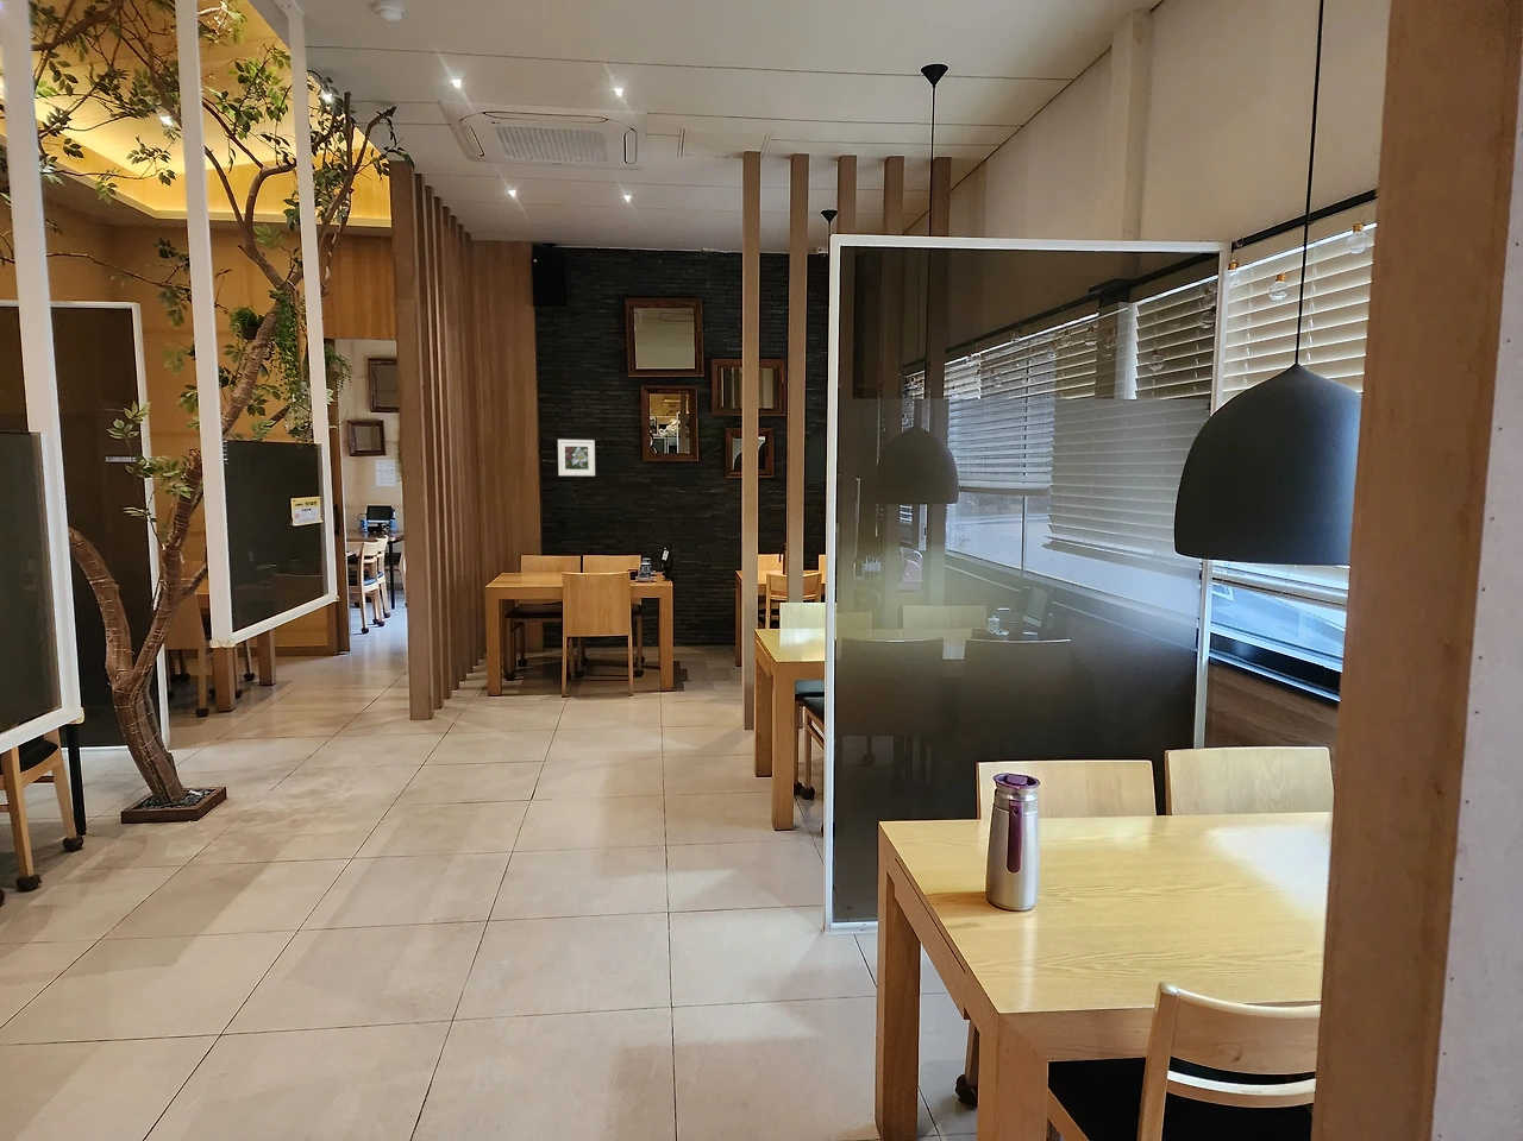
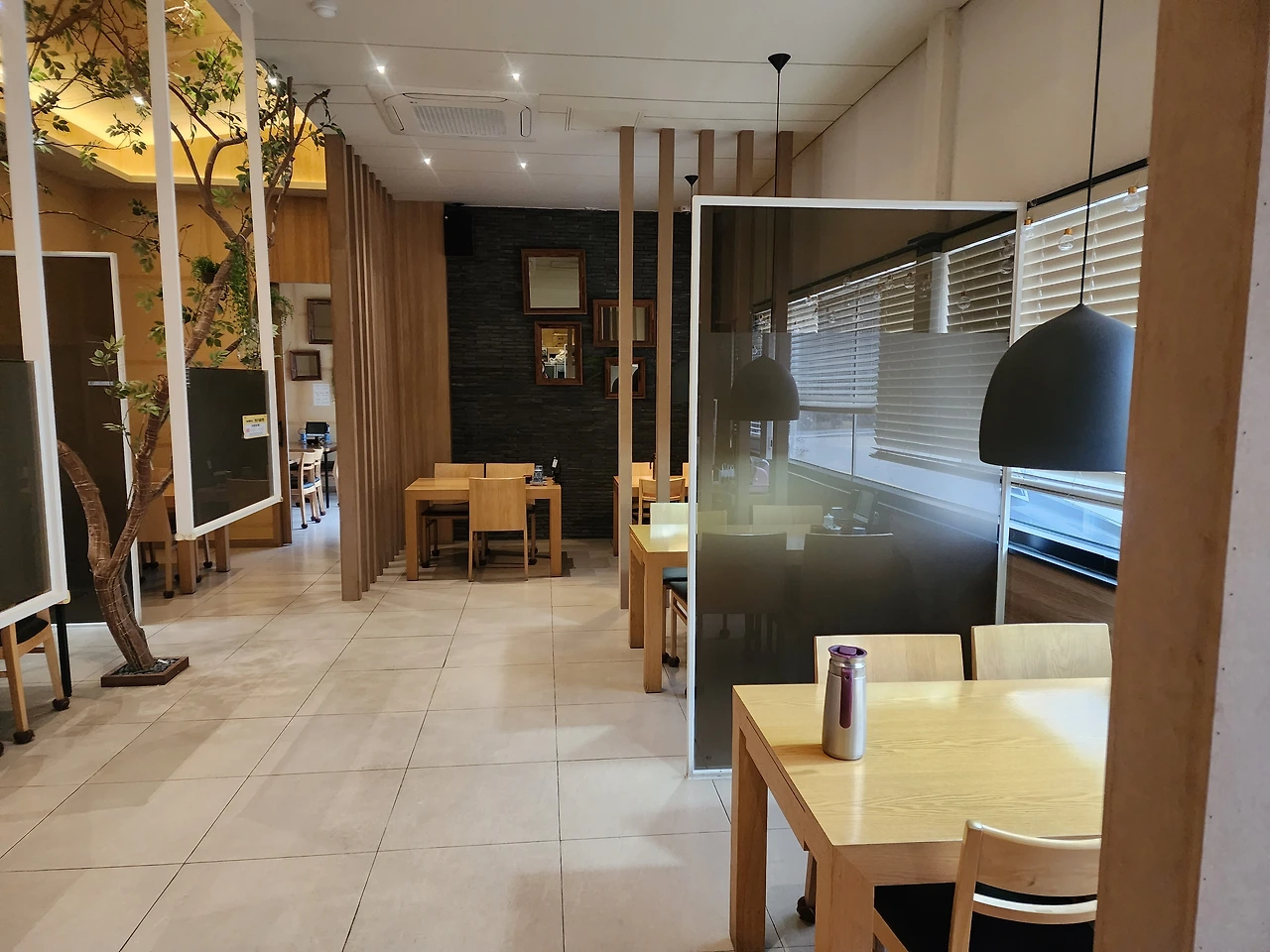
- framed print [556,439,596,477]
